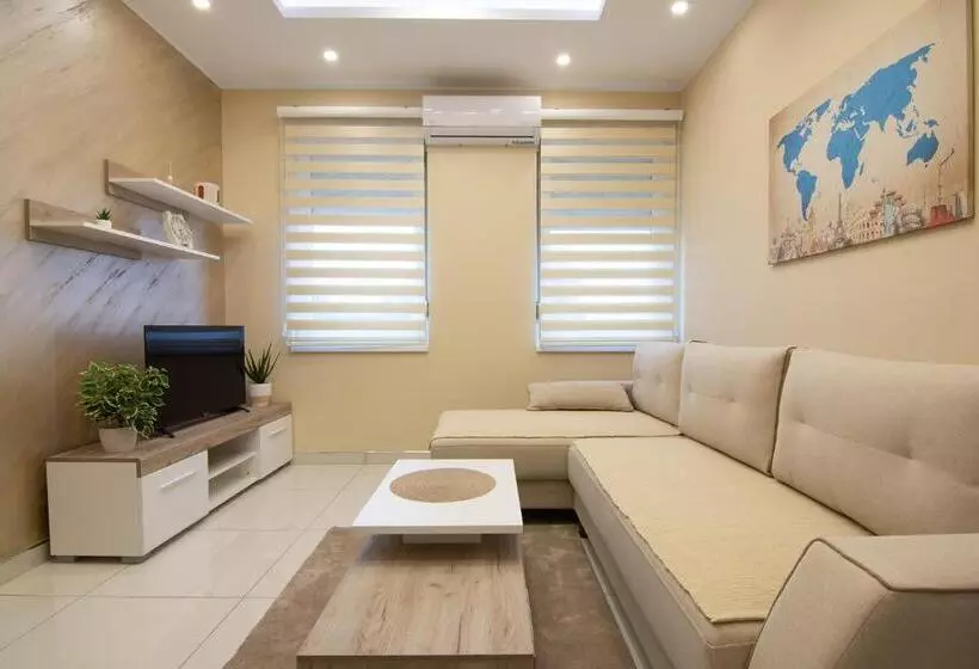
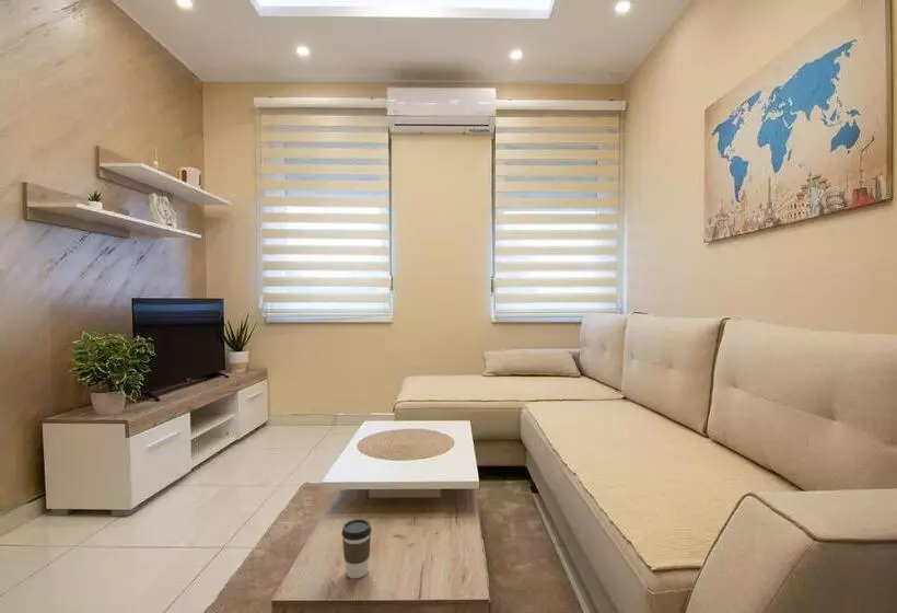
+ coffee cup [340,518,373,579]
